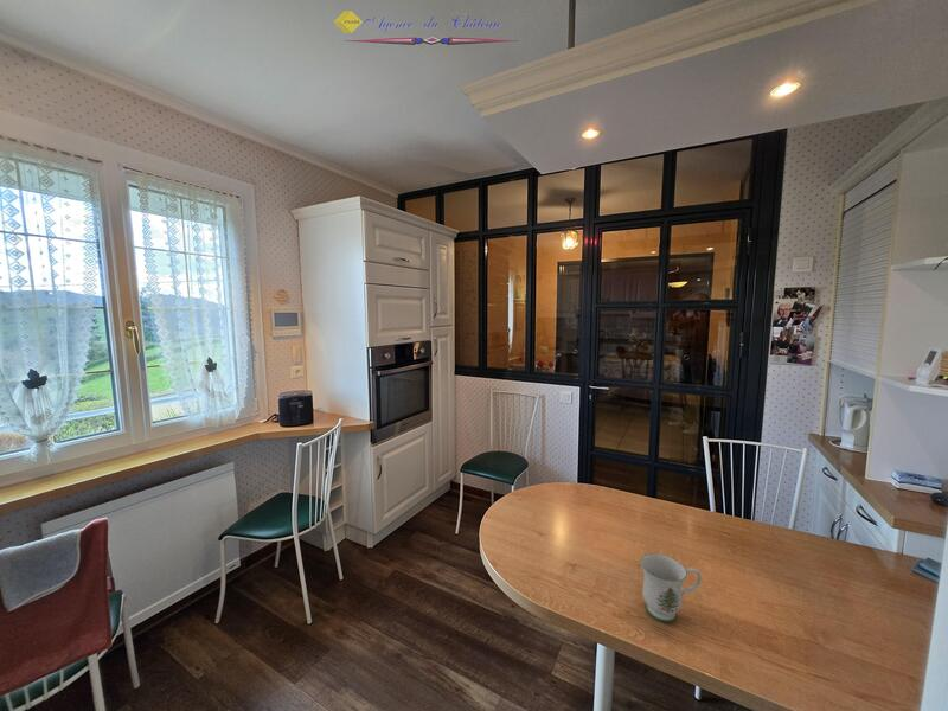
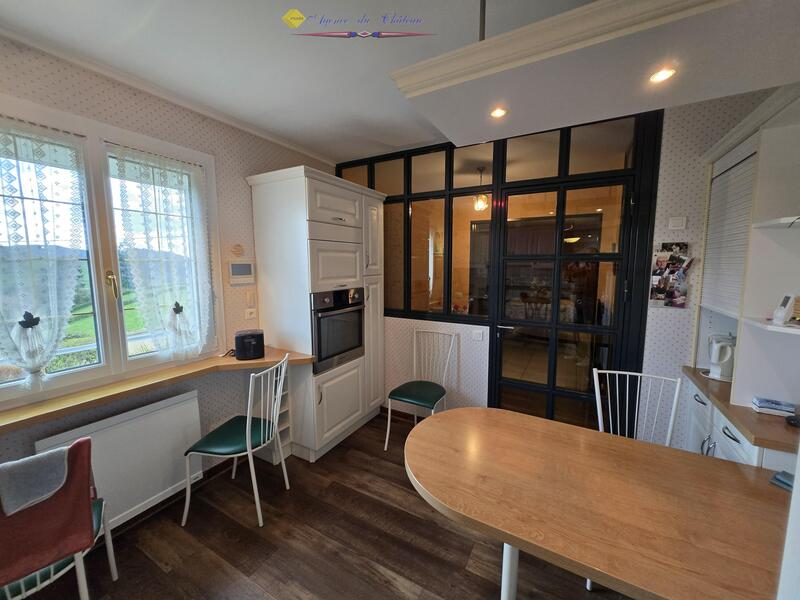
- mug [640,552,703,623]
